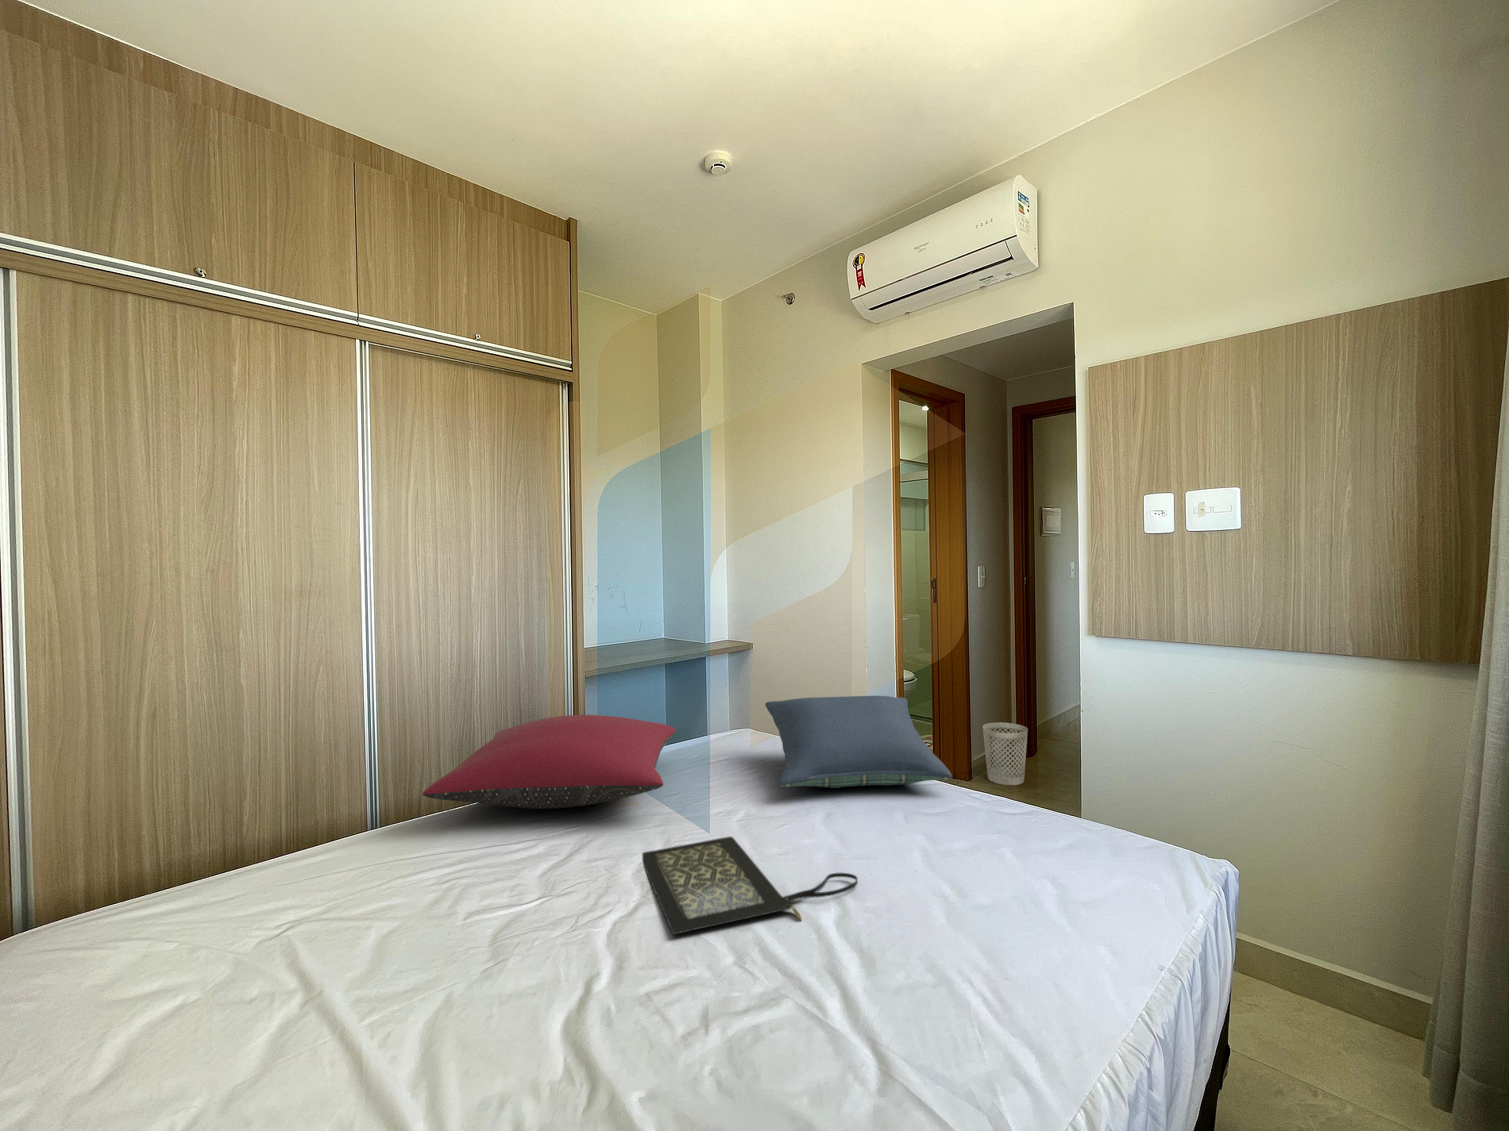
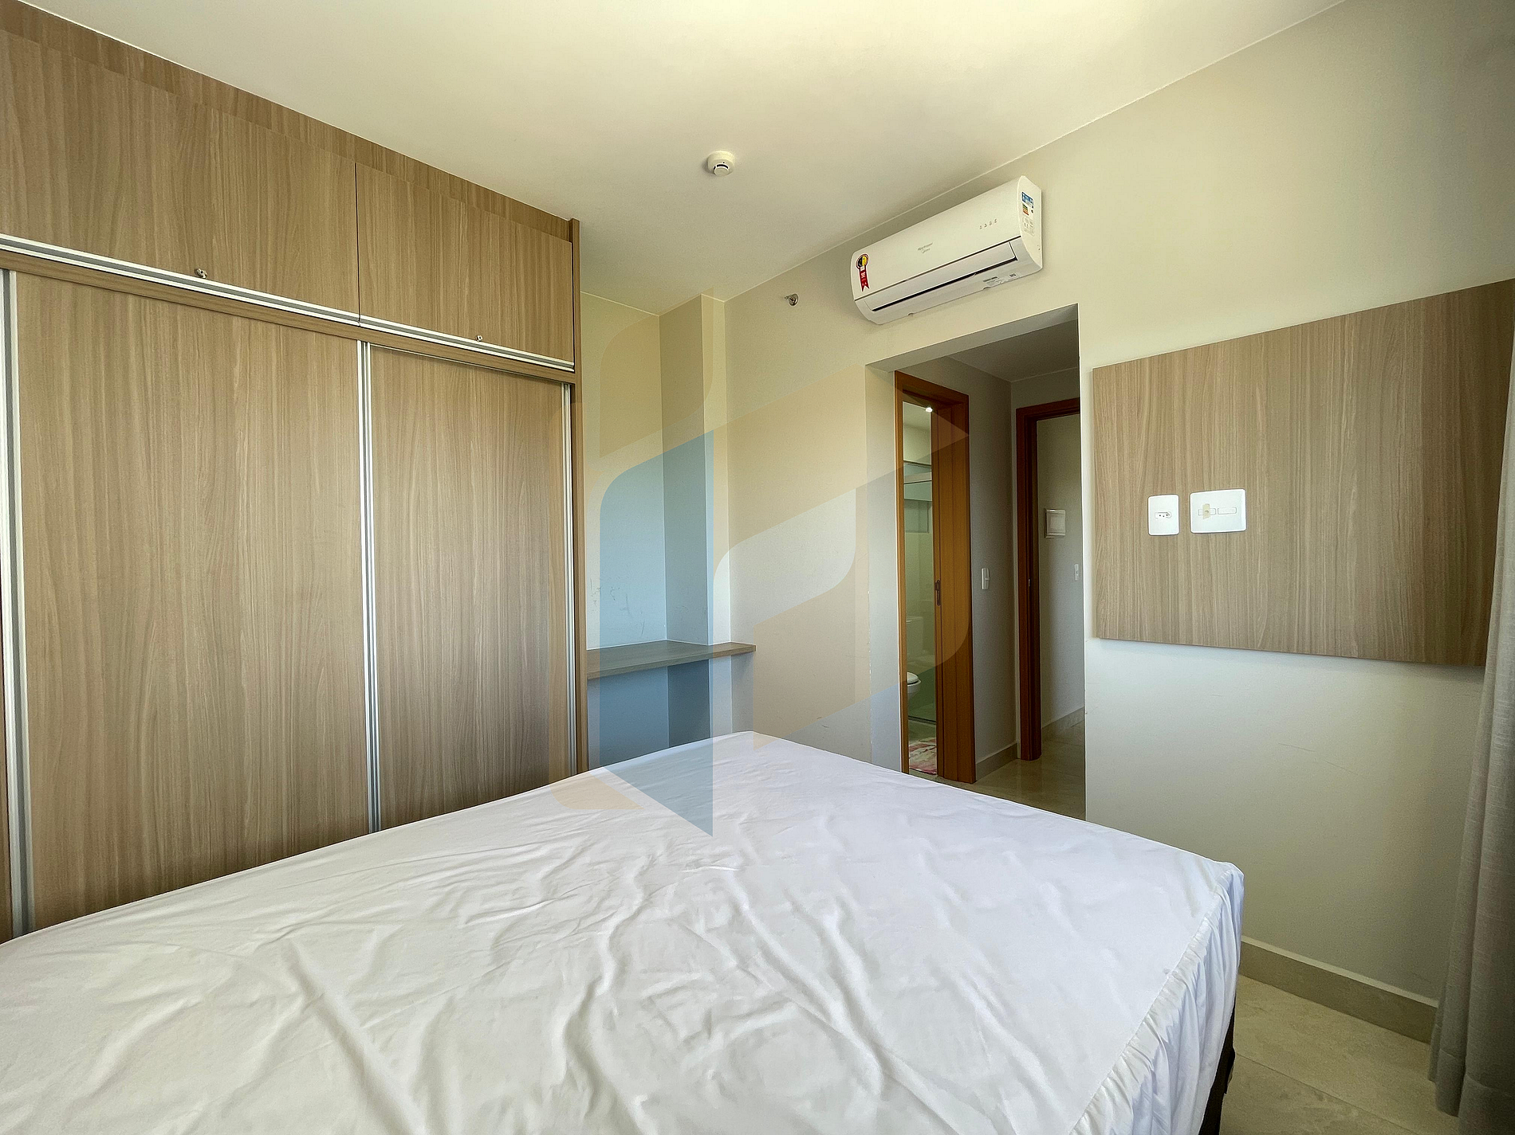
- wastebasket [983,721,1029,785]
- pillow [765,695,953,789]
- clutch bag [642,835,859,936]
- pillow [422,714,676,809]
